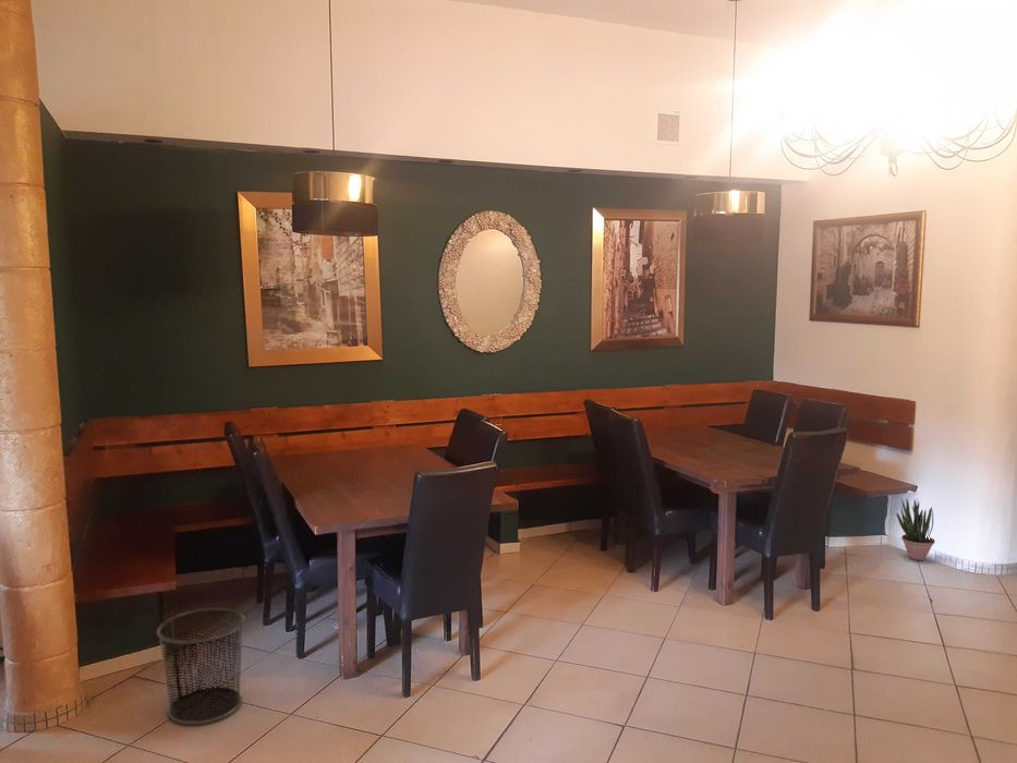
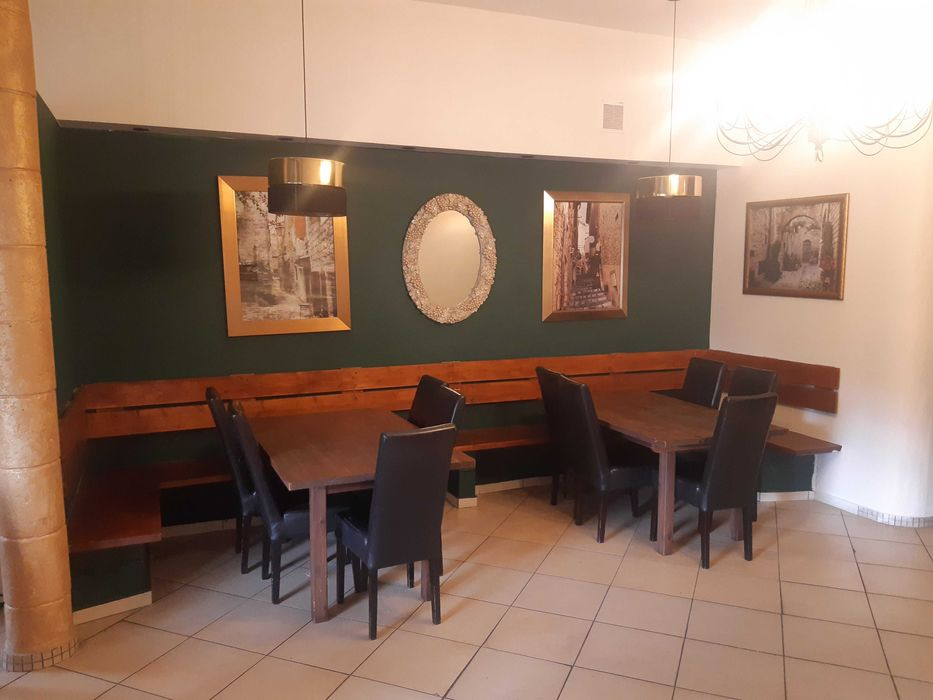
- potted plant [895,497,936,561]
- waste bin [156,607,246,726]
